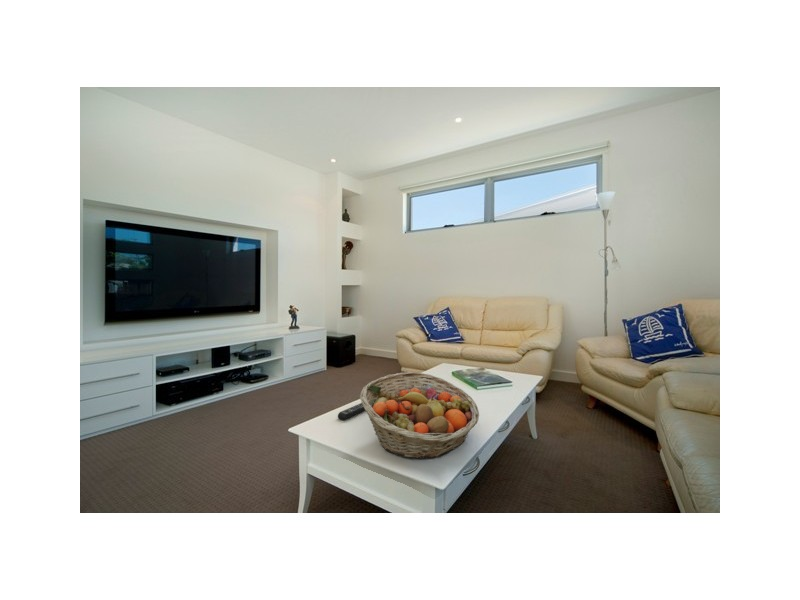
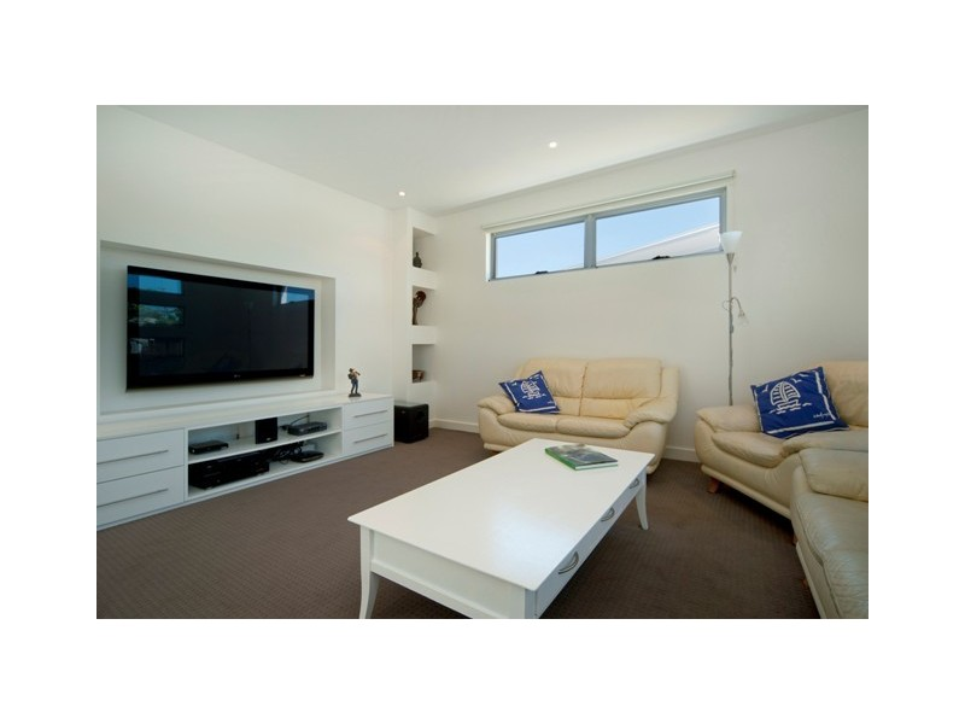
- remote control [337,402,365,421]
- fruit basket [359,371,480,460]
